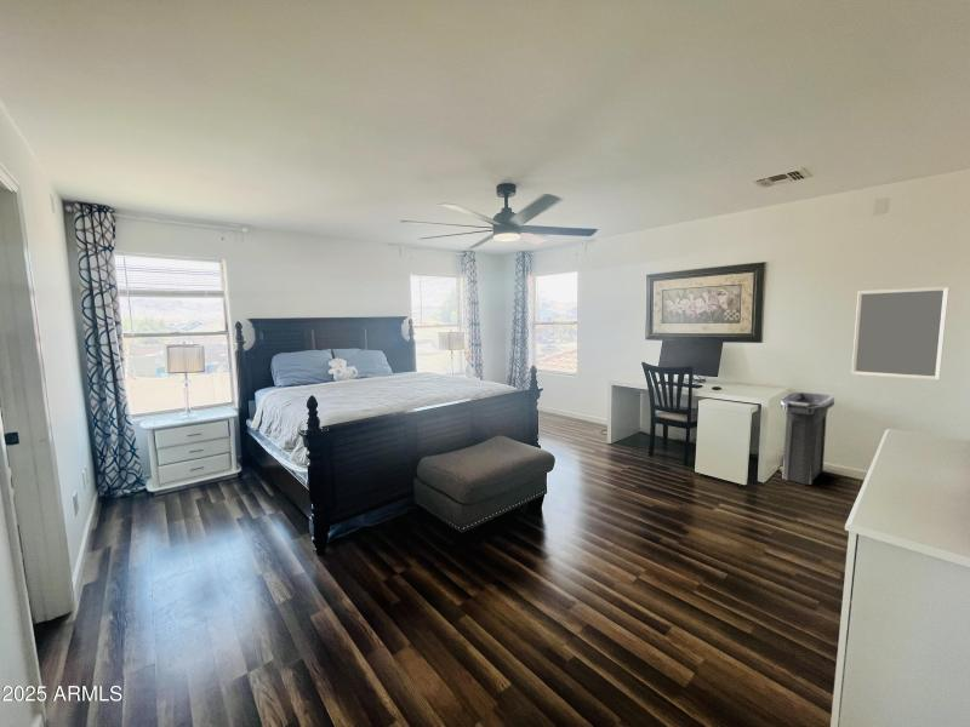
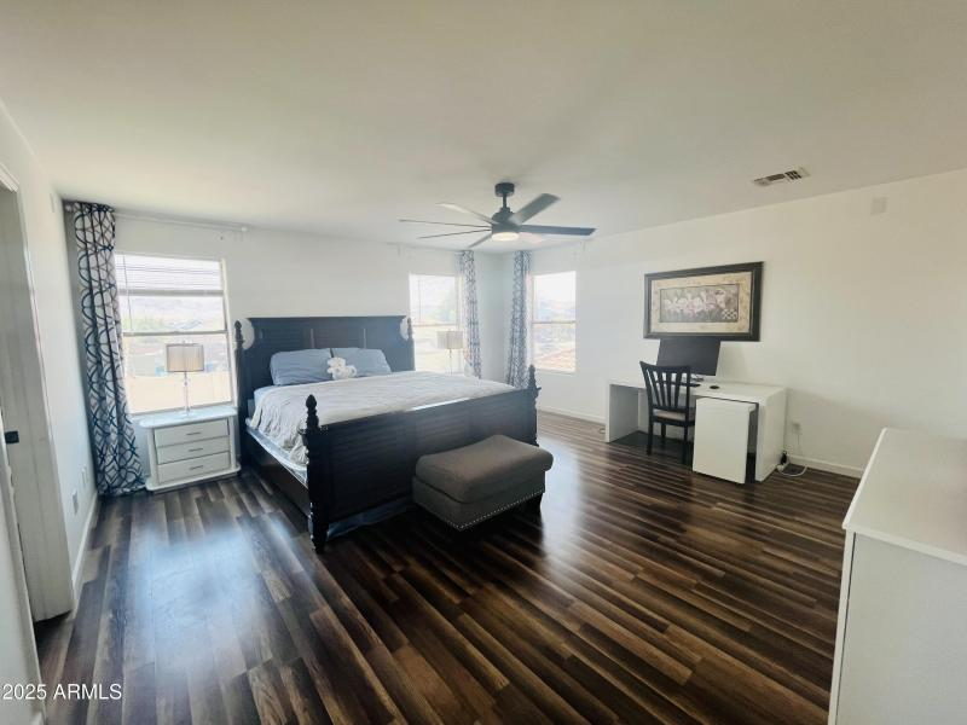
- trash can [780,391,835,486]
- home mirror [851,286,951,382]
